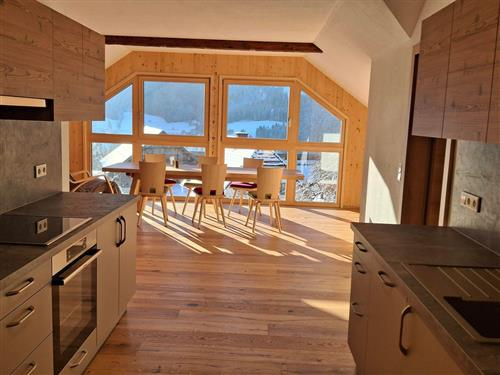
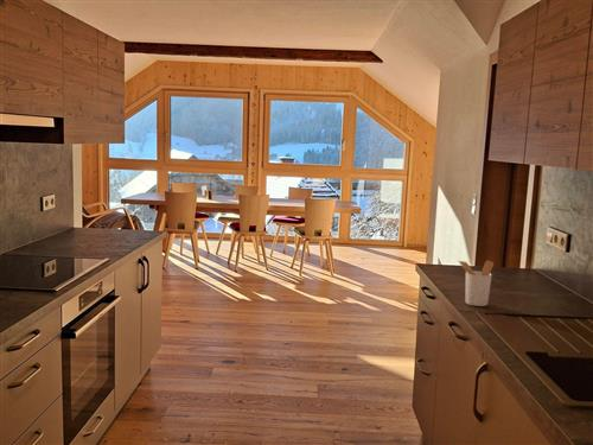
+ utensil holder [457,259,495,307]
